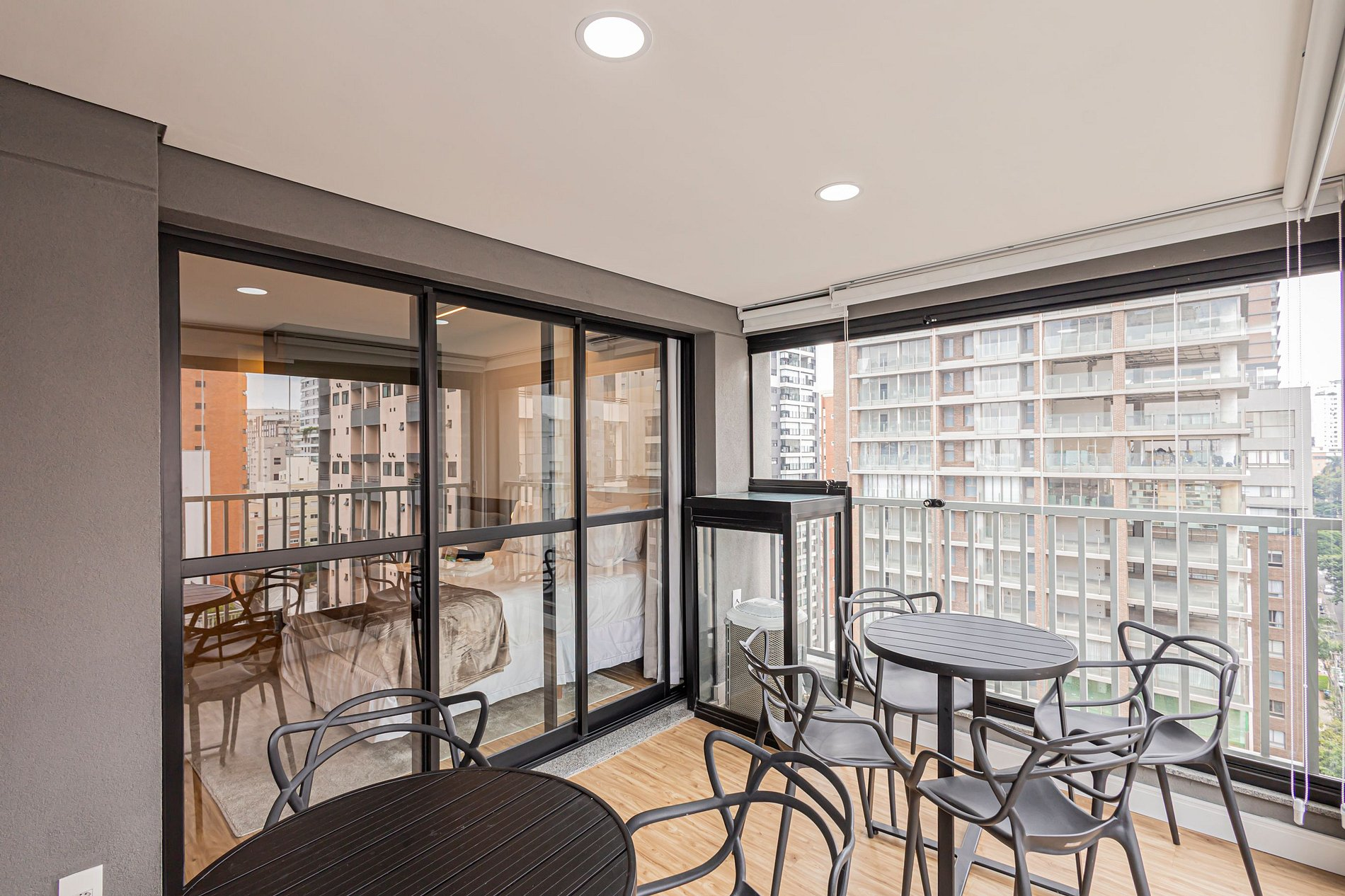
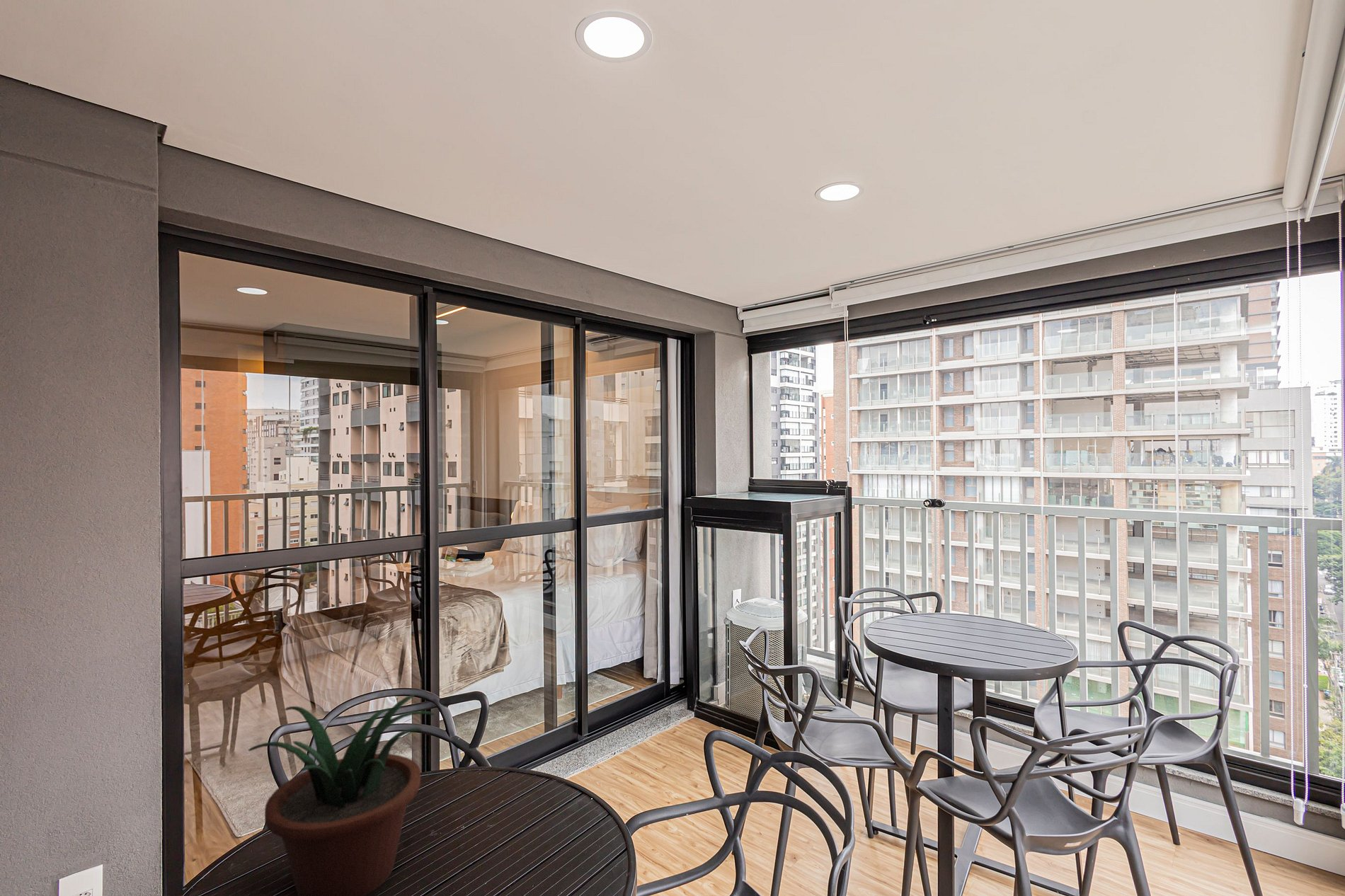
+ potted plant [247,694,435,896]
